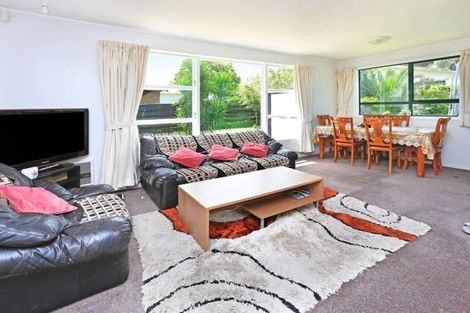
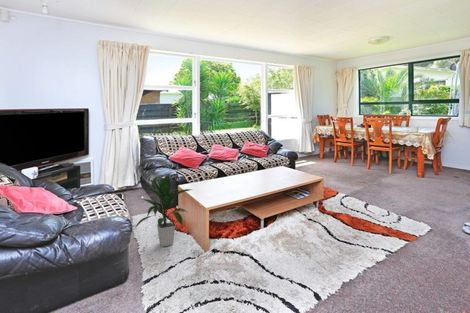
+ indoor plant [132,172,192,248]
